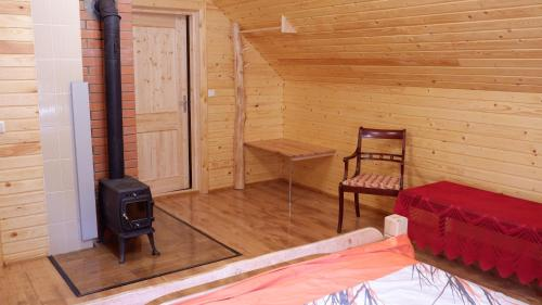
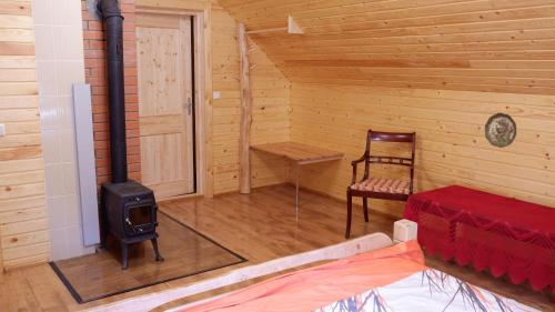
+ decorative plate [484,112,517,149]
